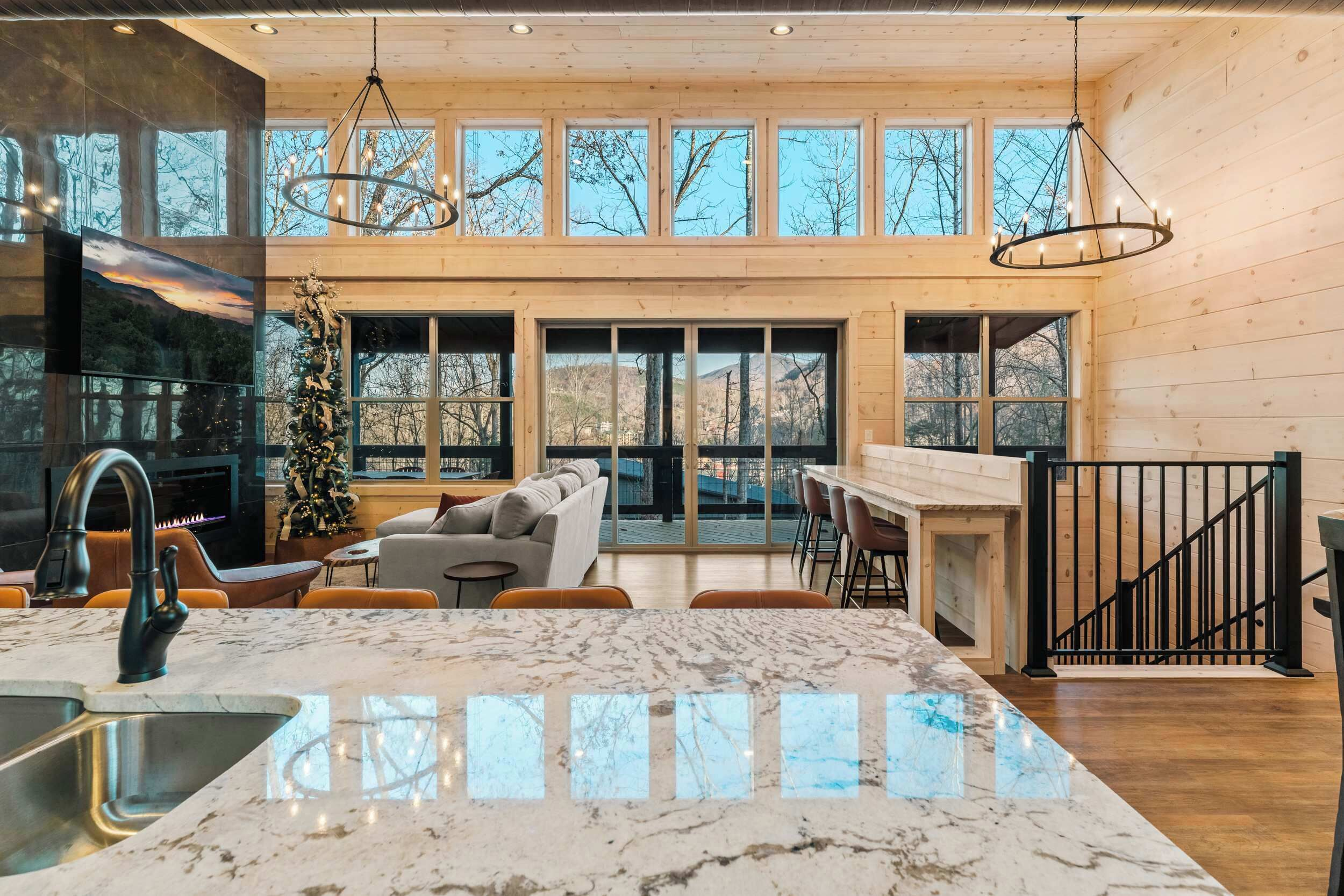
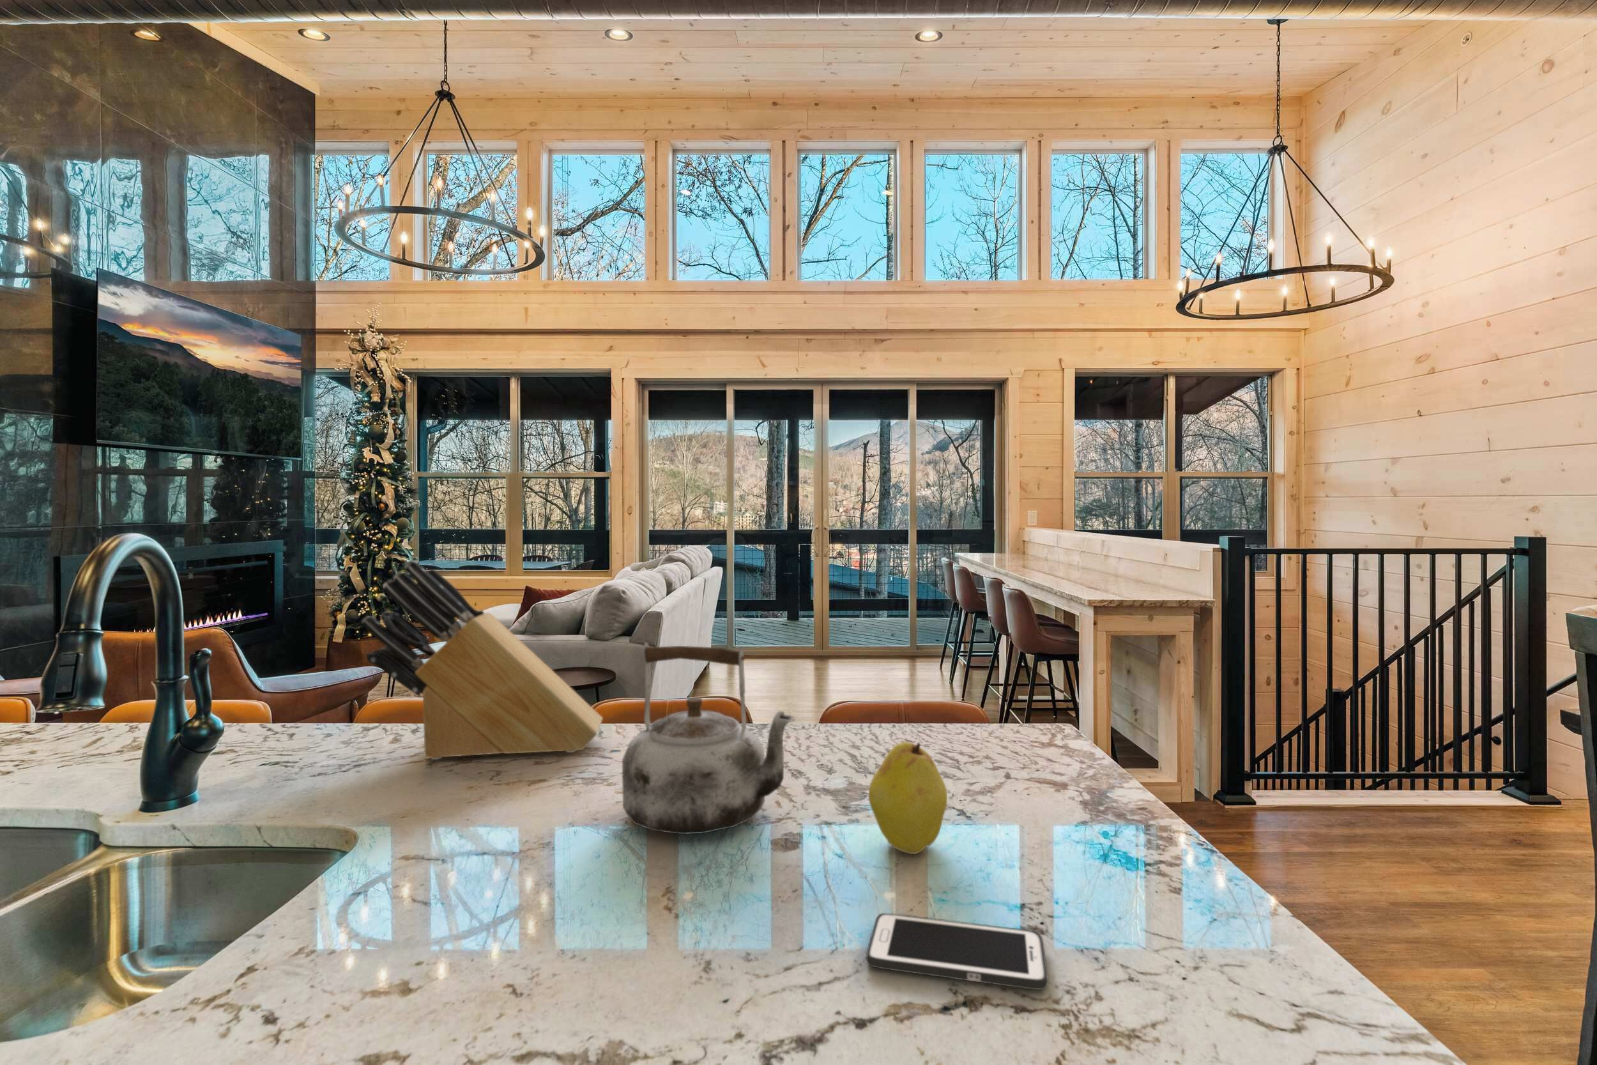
+ fruit [869,741,948,855]
+ cell phone [865,913,1049,990]
+ knife block [361,560,604,761]
+ kettle [621,642,796,836]
